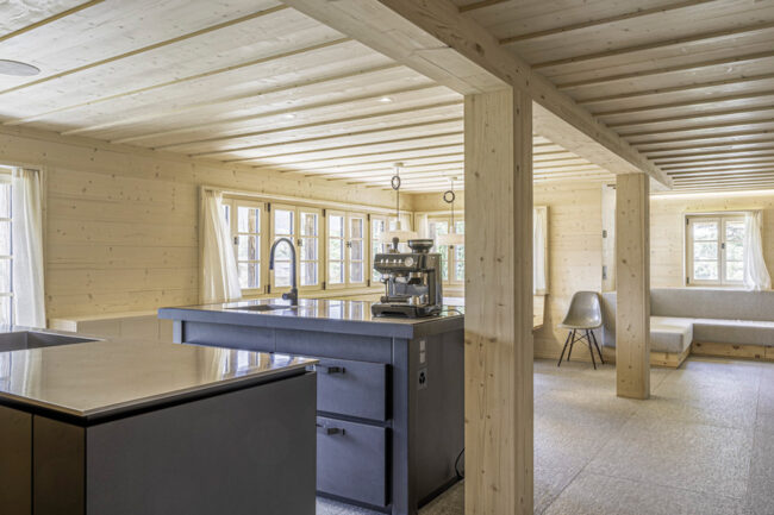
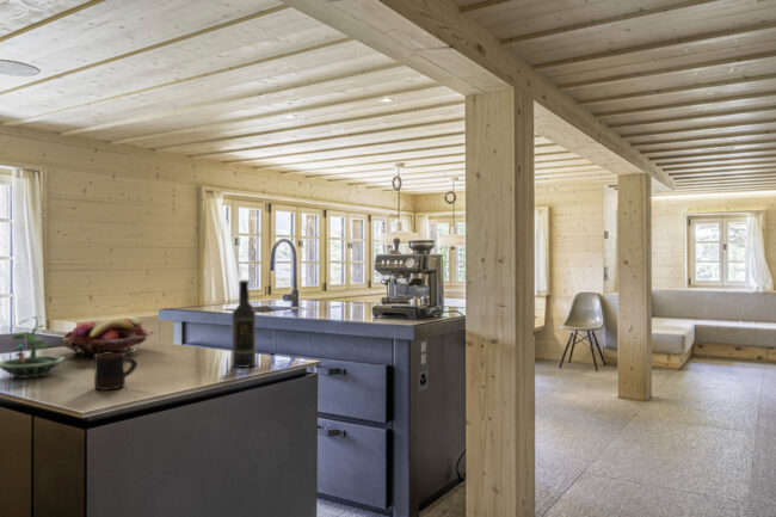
+ wine bottle [230,279,257,369]
+ terrarium [0,315,67,380]
+ fruit basket [61,315,155,357]
+ mug [93,351,138,392]
